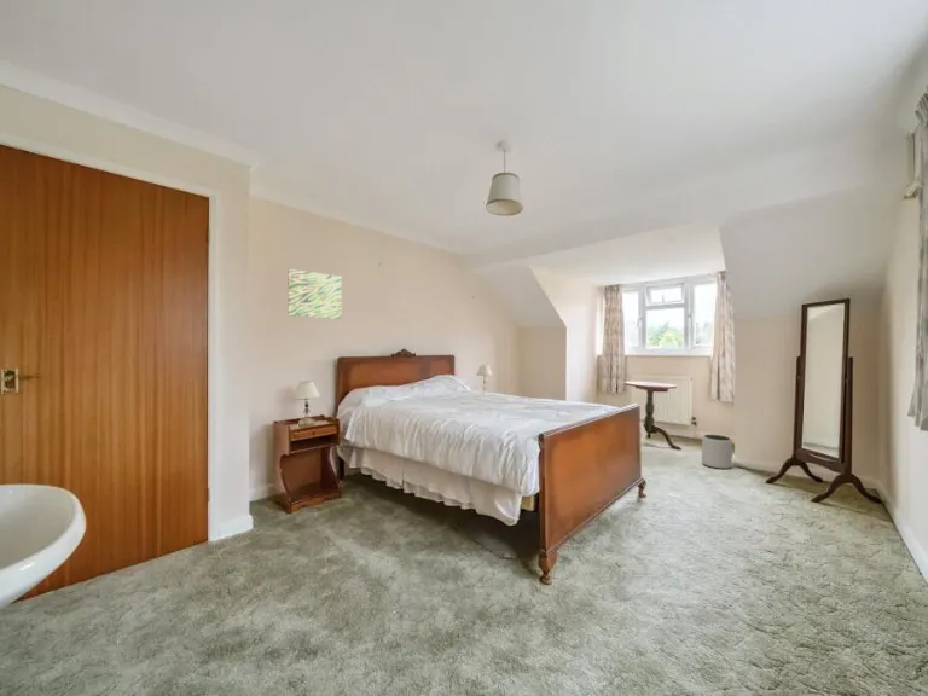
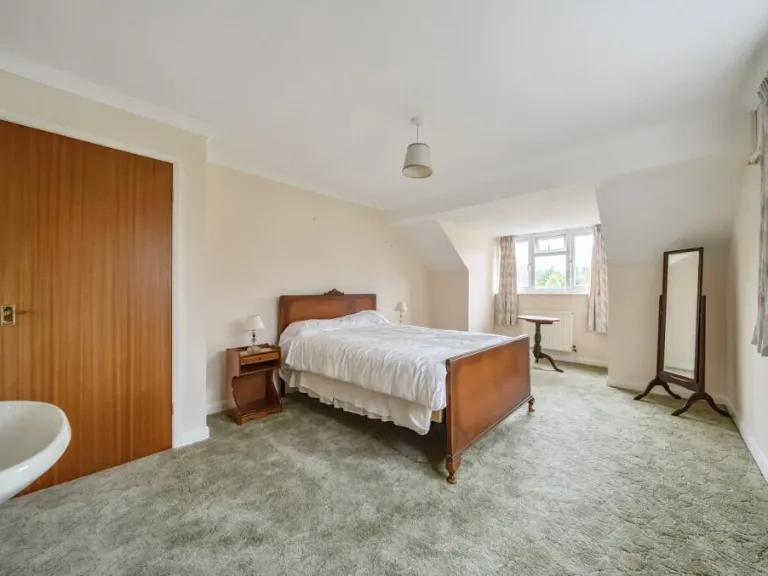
- plant pot [701,434,733,470]
- wall art [286,268,343,320]
